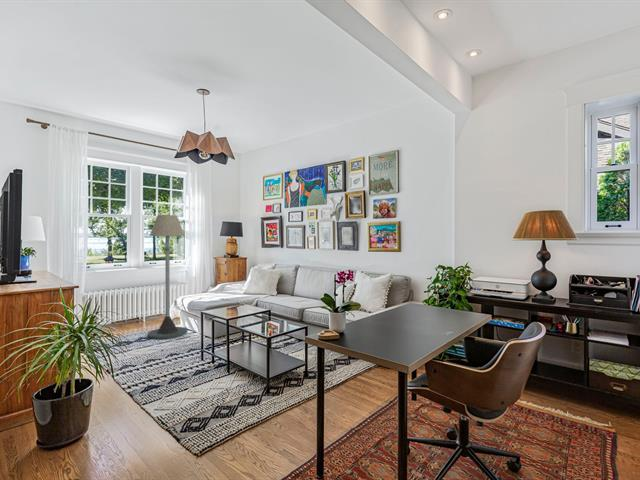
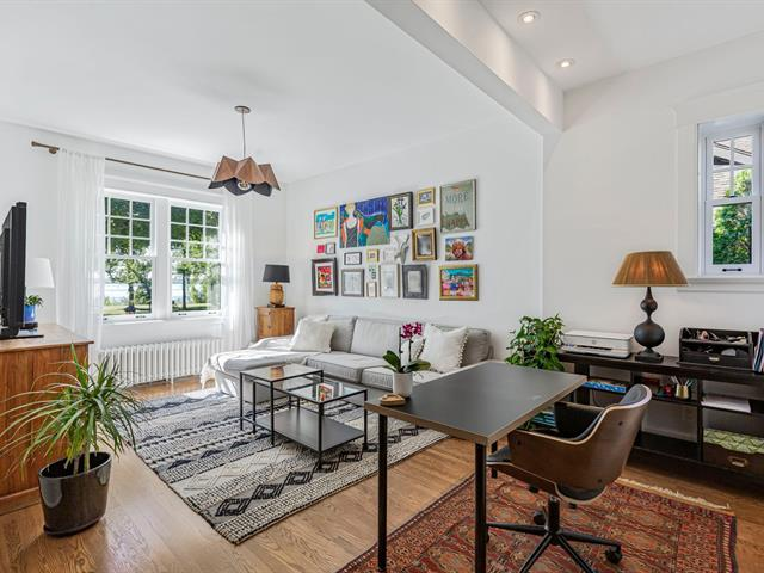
- floor lamp [147,214,188,340]
